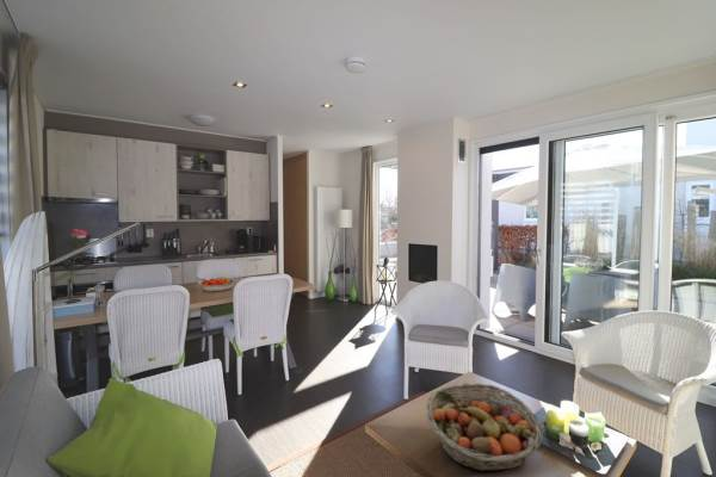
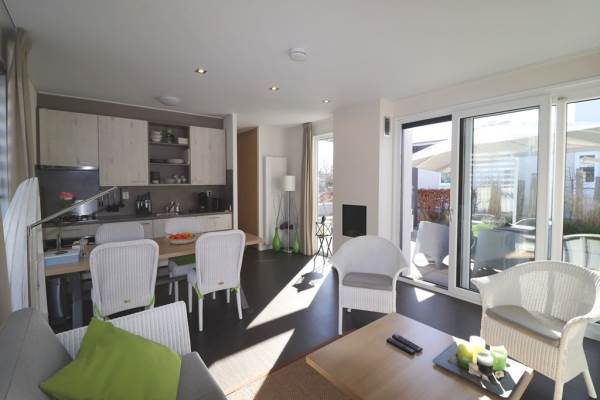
- fruit basket [426,382,544,472]
